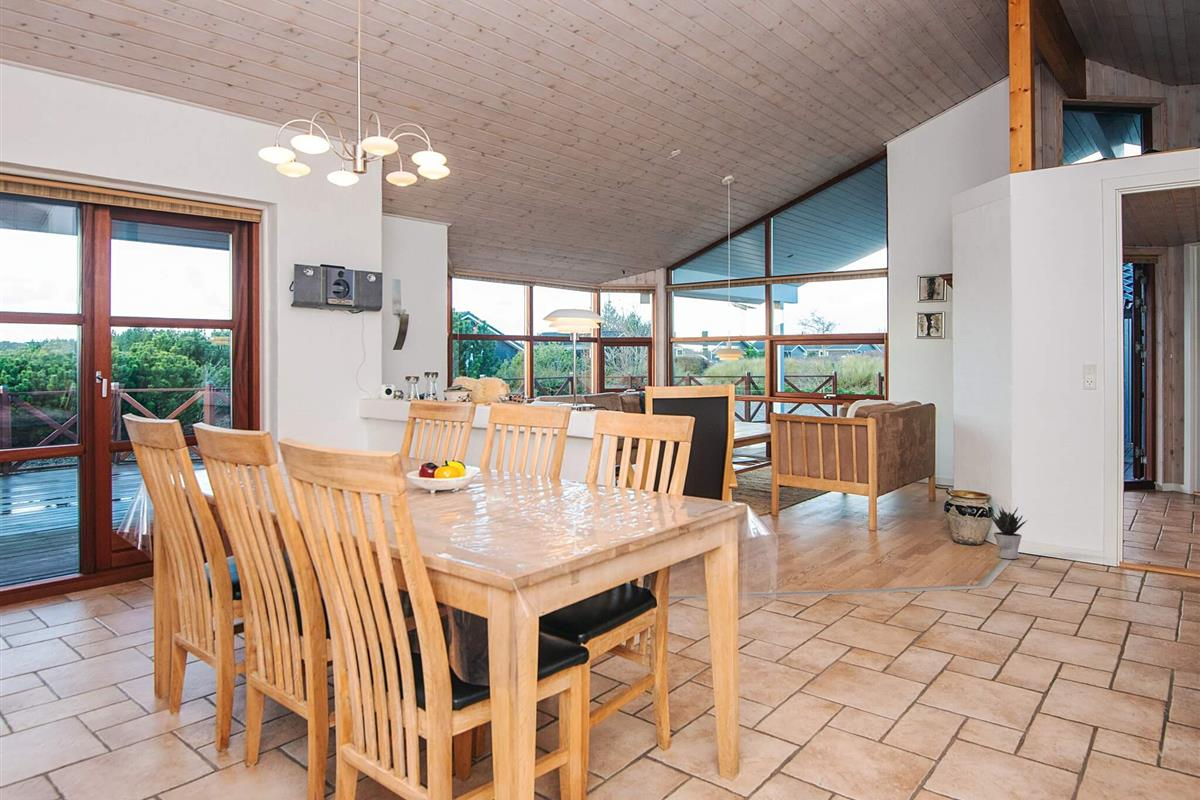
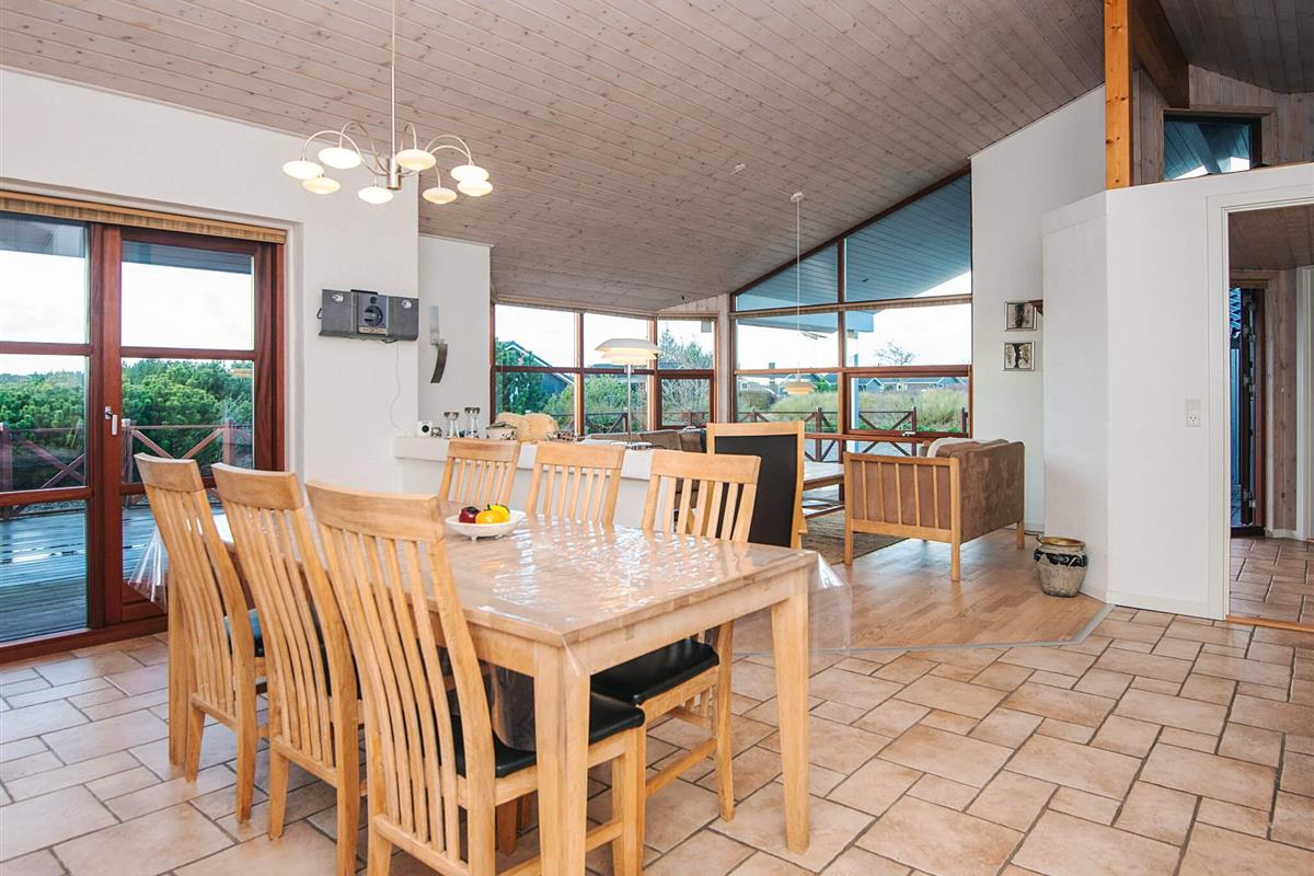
- potted plant [988,506,1027,560]
